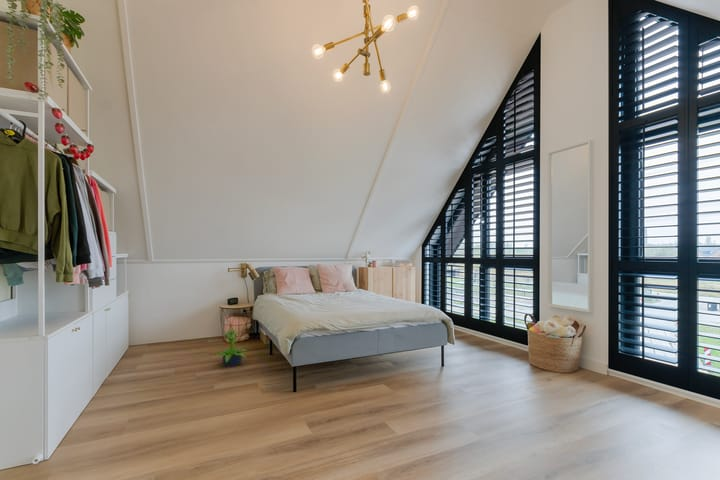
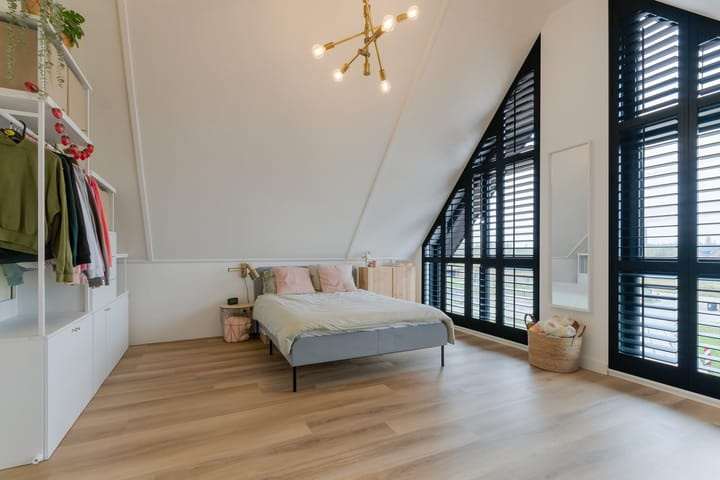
- potted plant [212,329,249,367]
